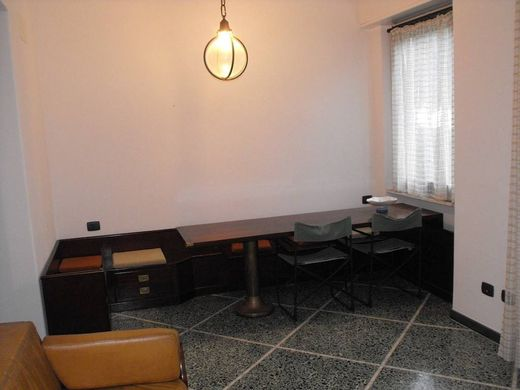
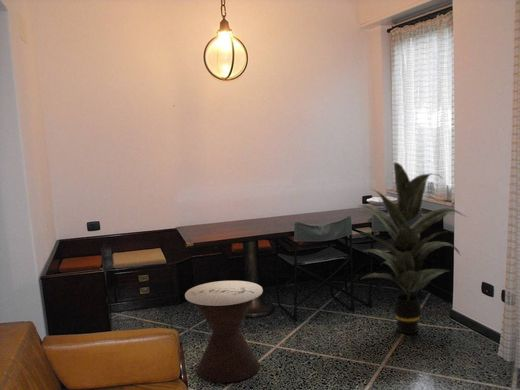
+ indoor plant [358,161,468,335]
+ side table [184,280,264,384]
